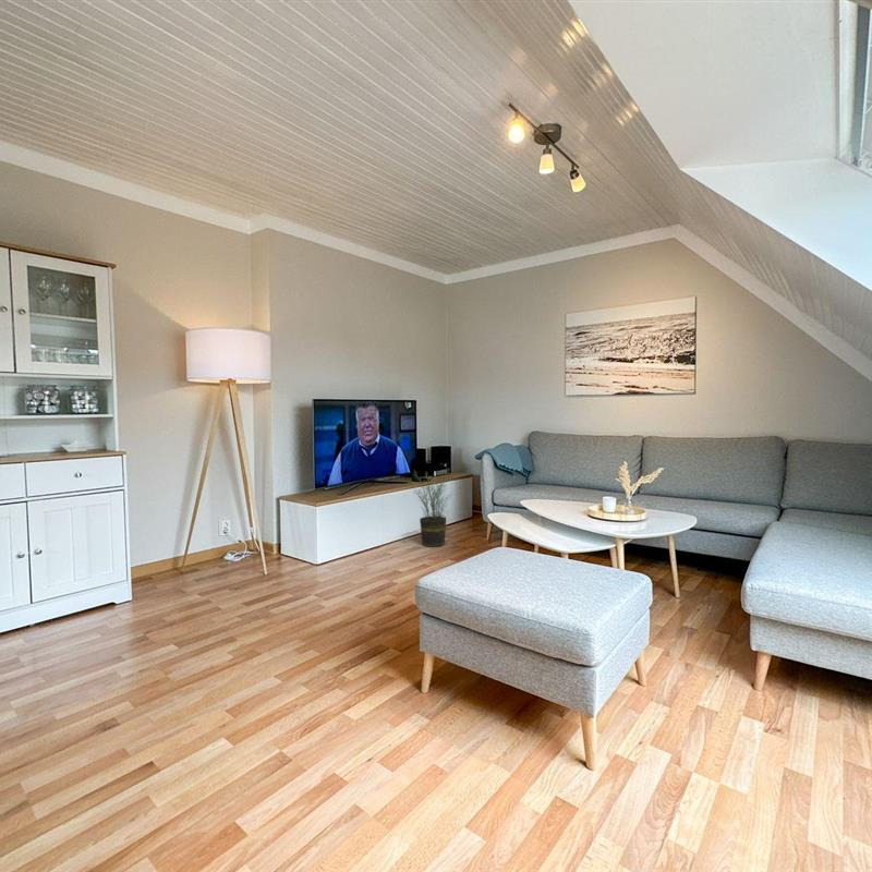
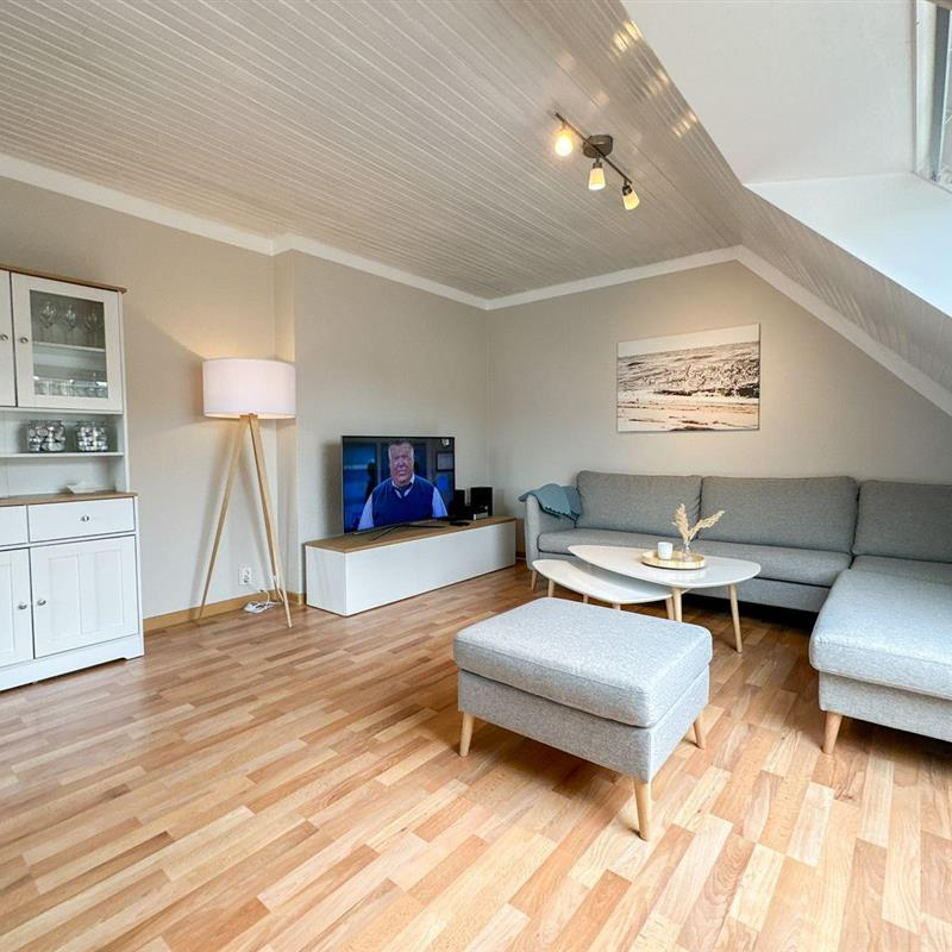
- potted plant [410,468,453,548]
